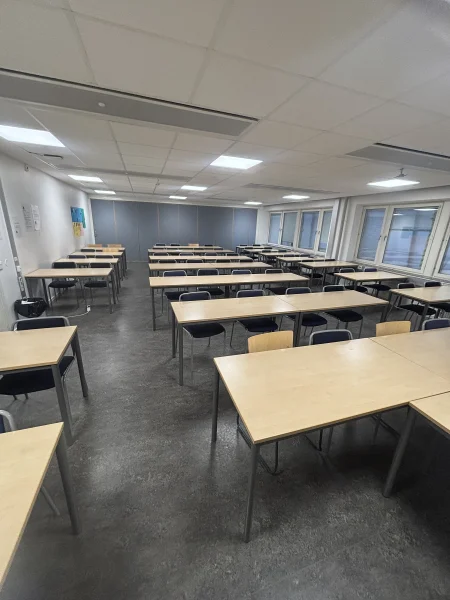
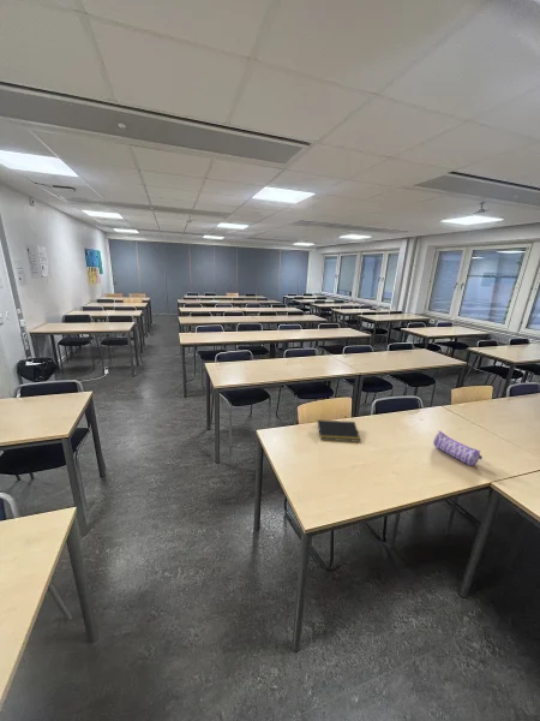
+ notepad [316,419,362,443]
+ pencil case [432,430,484,467]
